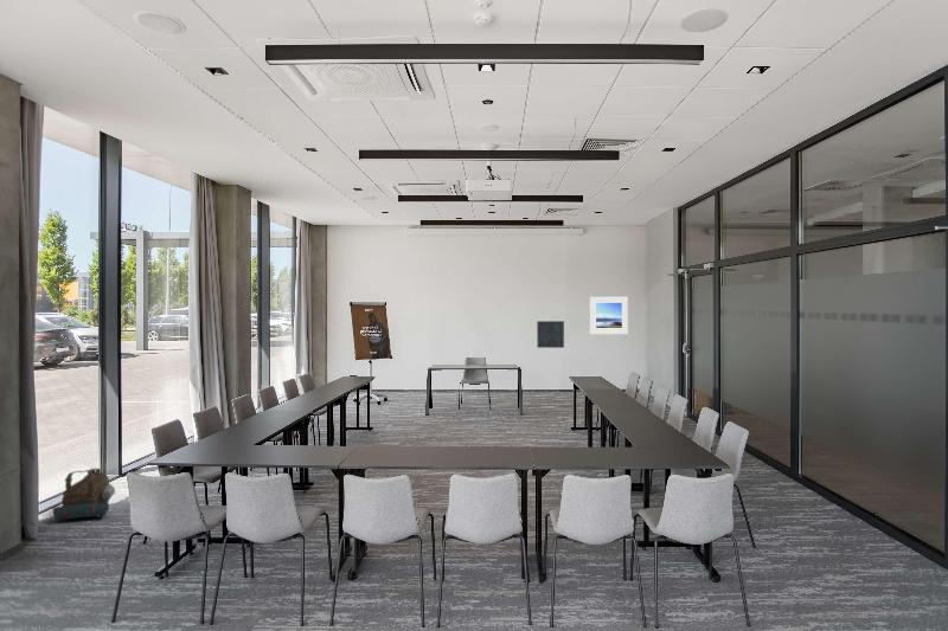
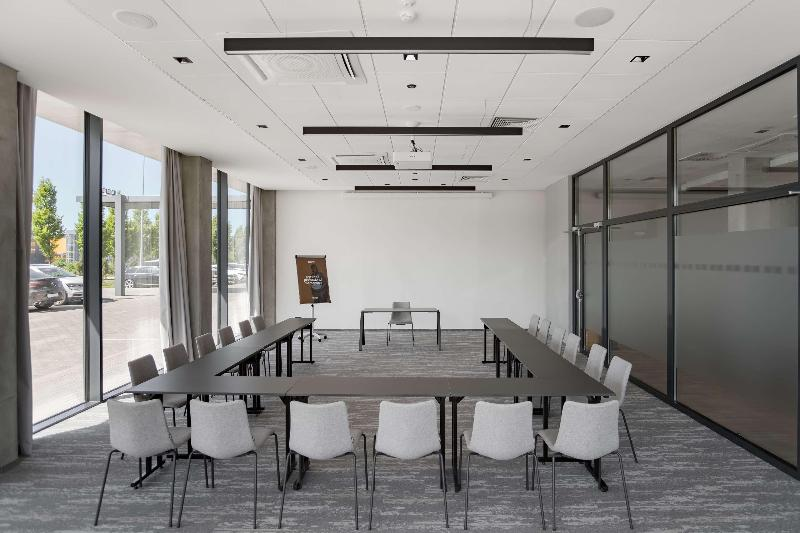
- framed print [589,296,629,335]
- backpack [52,468,116,523]
- display screen [536,320,565,349]
